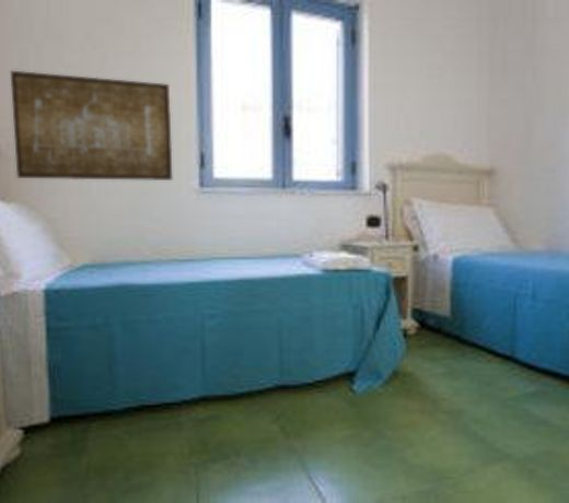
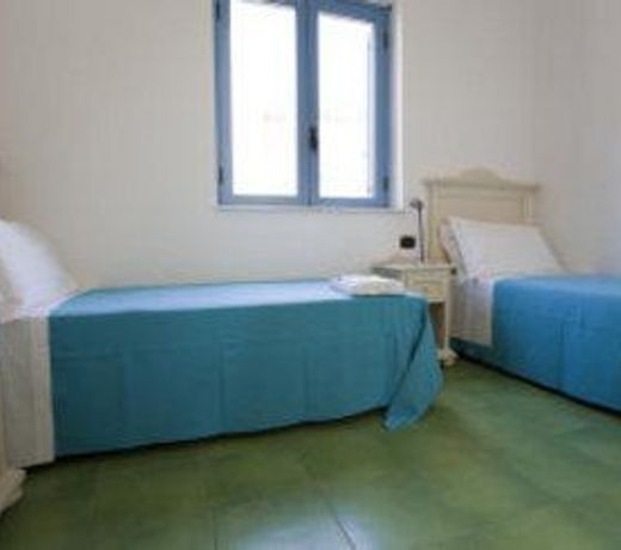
- wall art [10,70,173,182]
